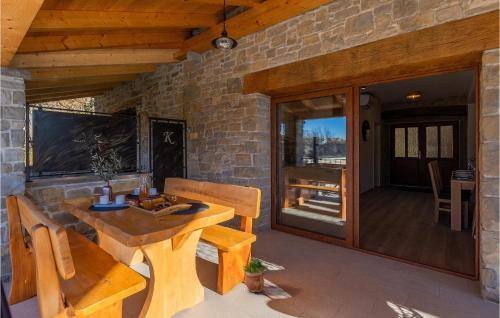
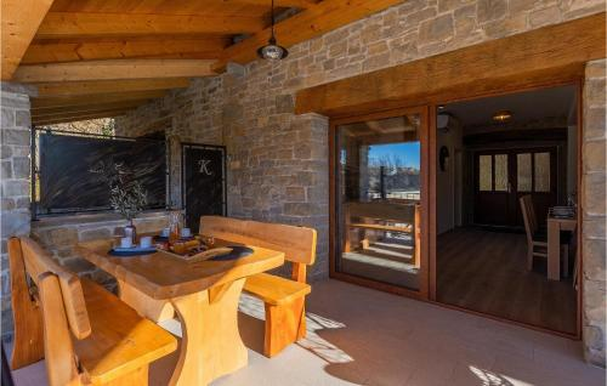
- potted plant [242,256,269,293]
